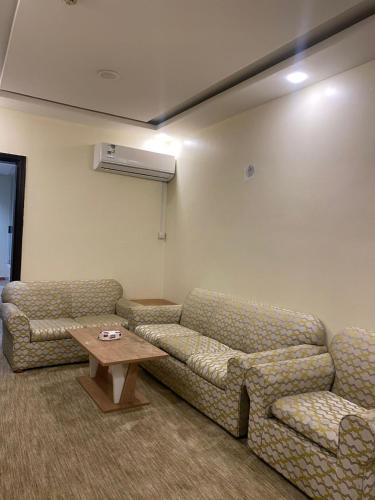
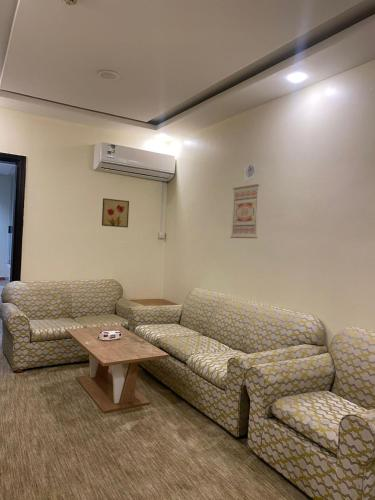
+ wall art [101,197,130,228]
+ wall art [229,183,261,239]
